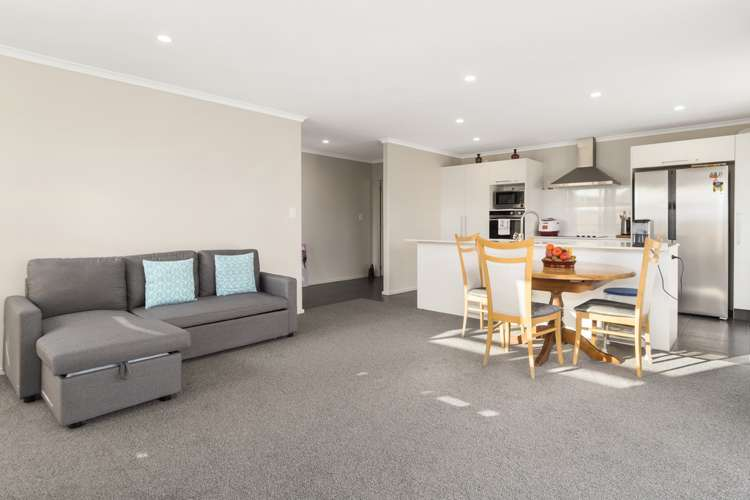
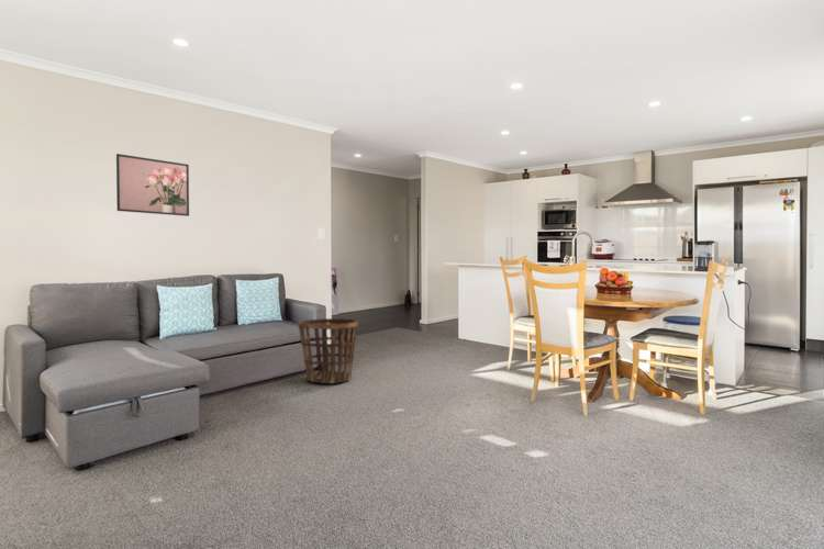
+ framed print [115,153,190,217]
+ basket [297,317,359,384]
